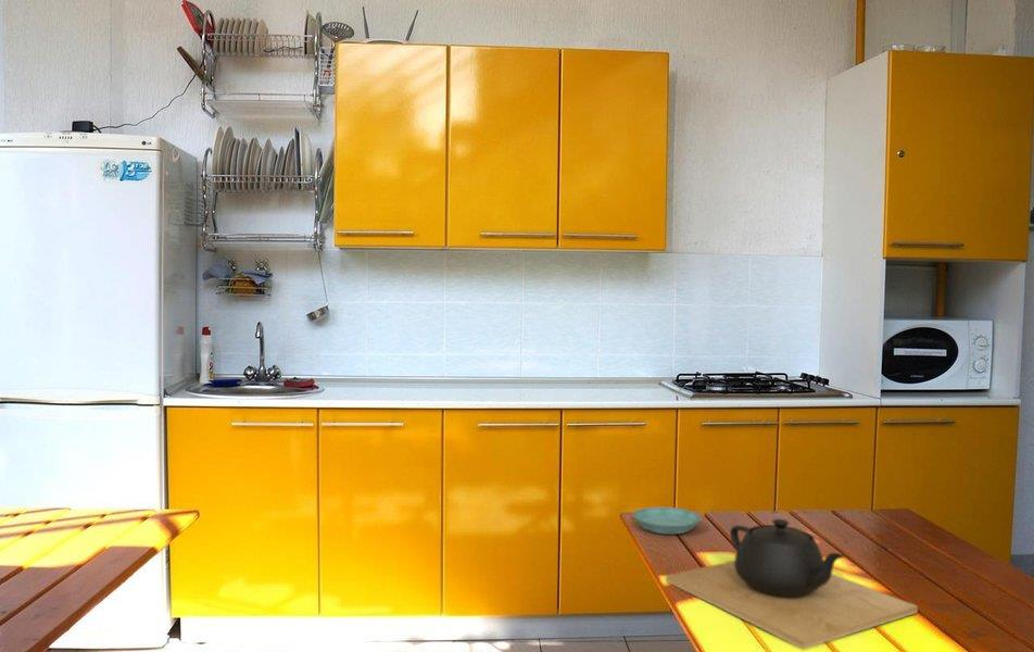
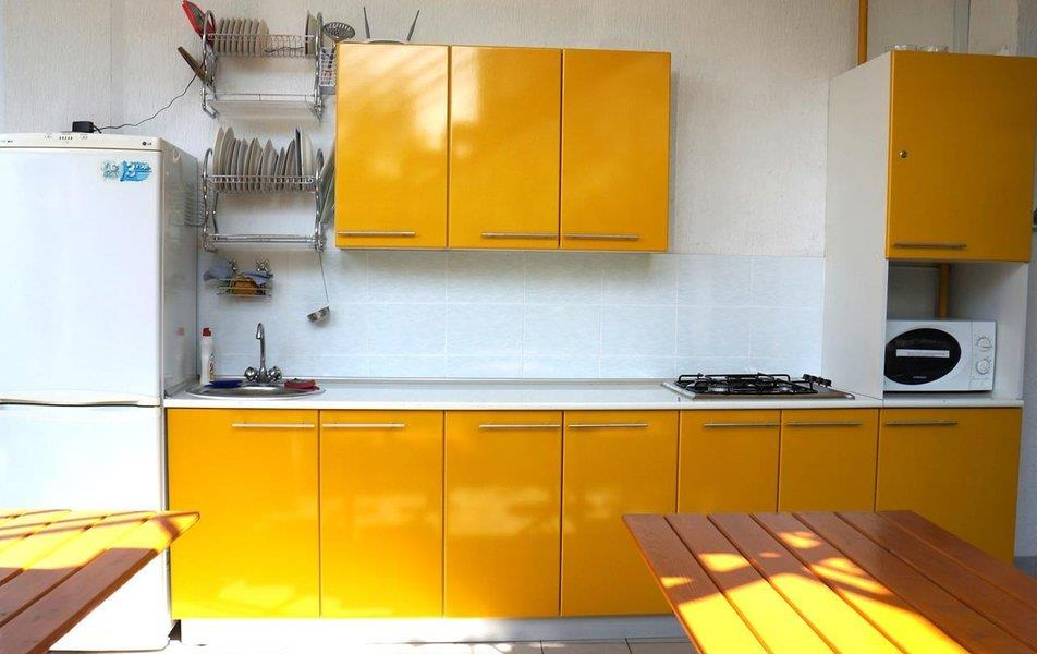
- saucer [632,506,702,536]
- teapot [665,517,919,650]
